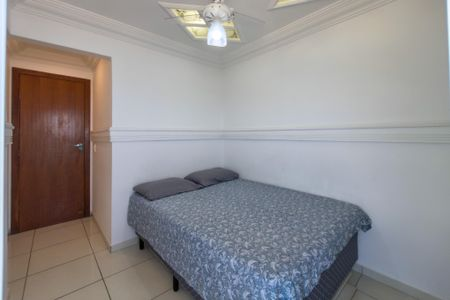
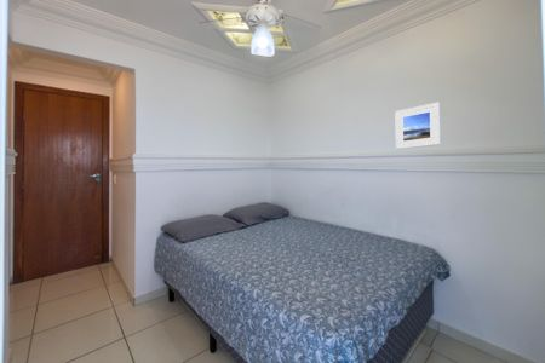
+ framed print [394,102,441,150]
